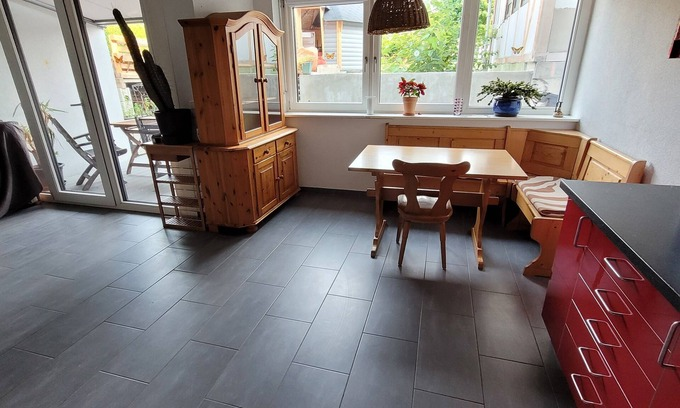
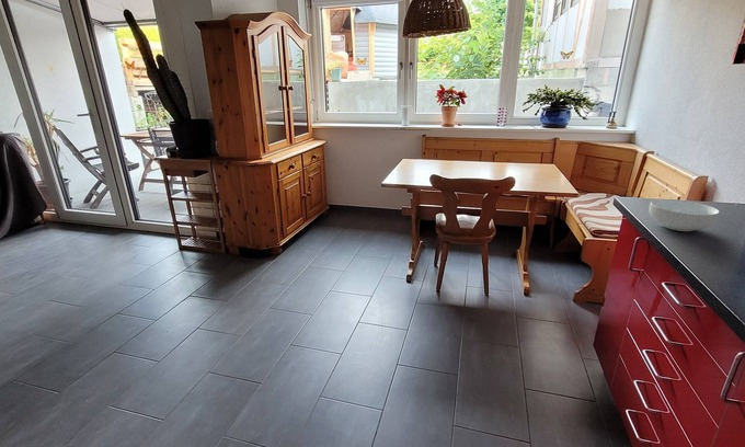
+ cereal bowl [649,198,721,232]
